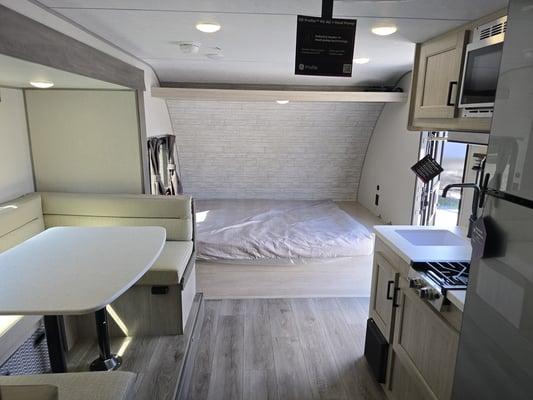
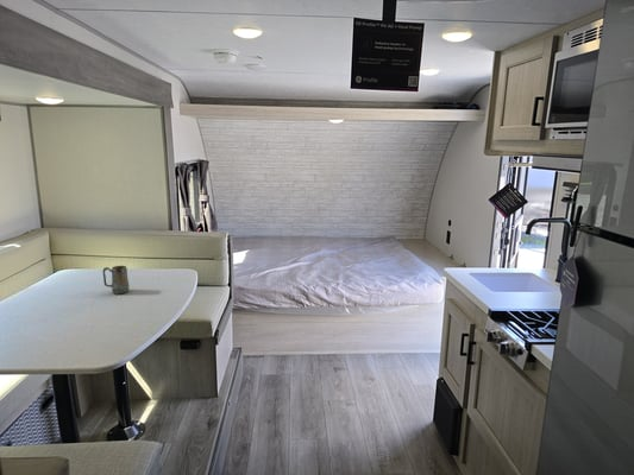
+ mug [101,265,131,296]
